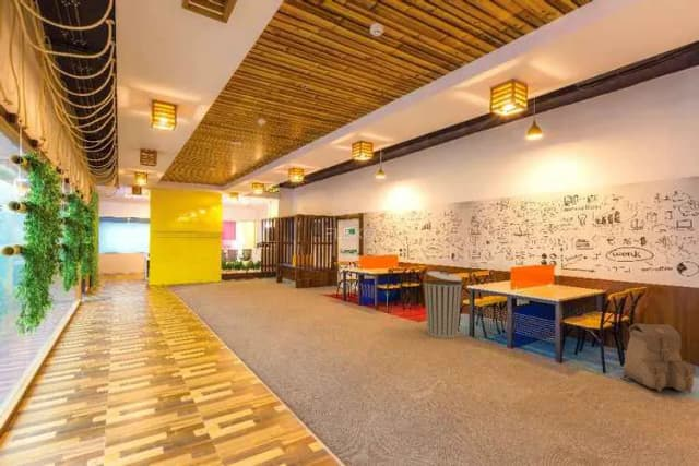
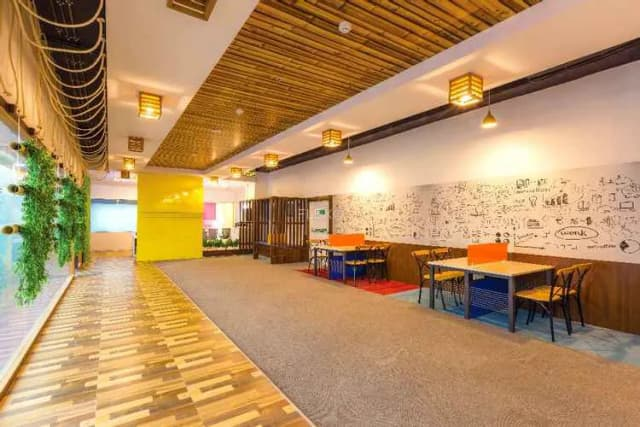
- trash can [423,270,463,339]
- backpack [619,323,697,394]
